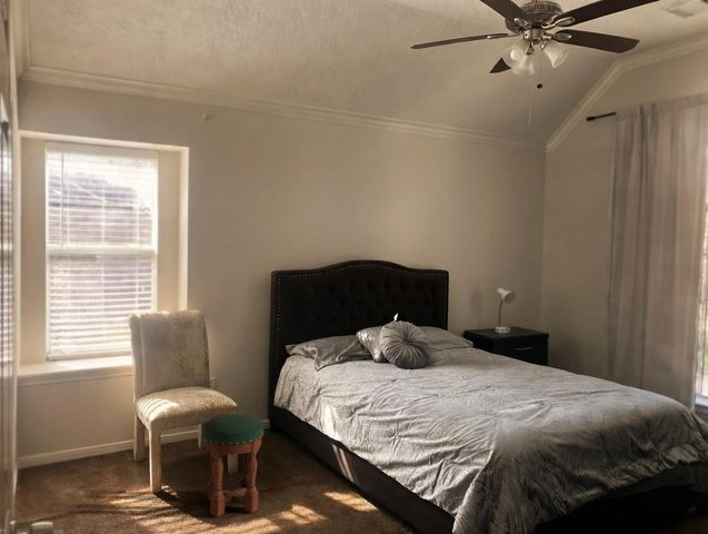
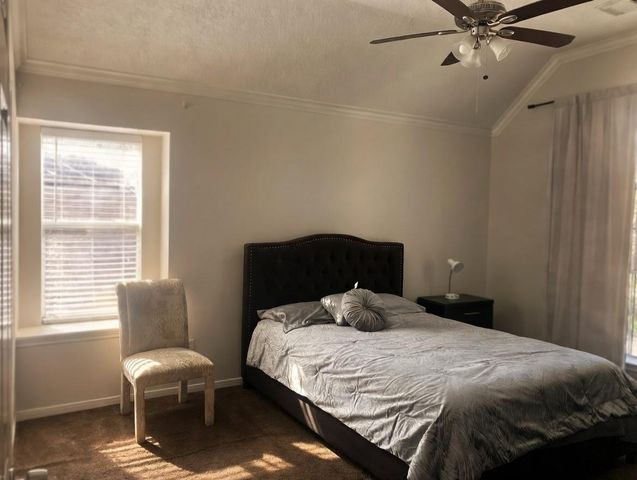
- stool [202,413,265,517]
